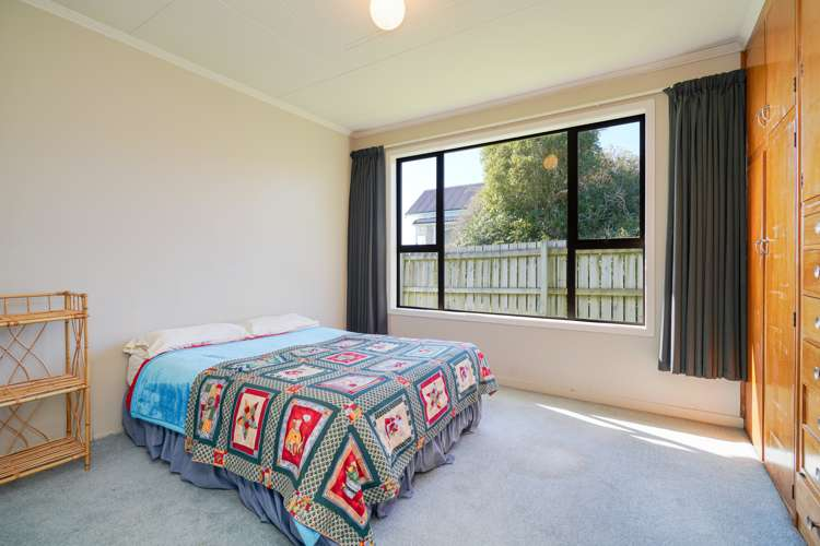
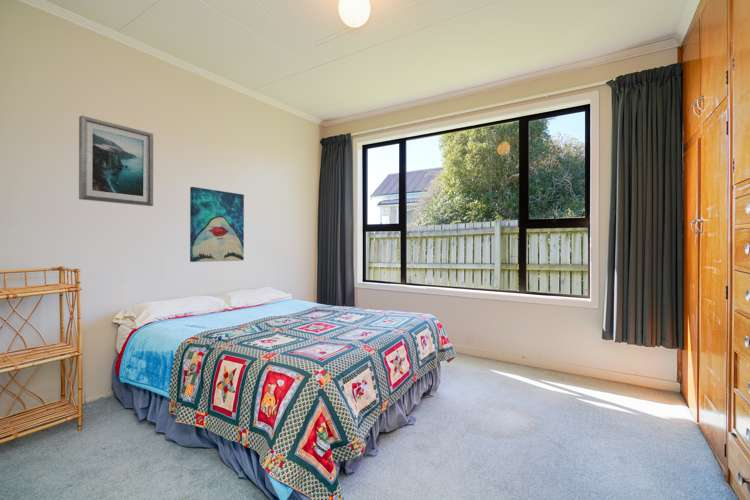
+ wall art [78,115,154,207]
+ wall art [189,186,245,263]
